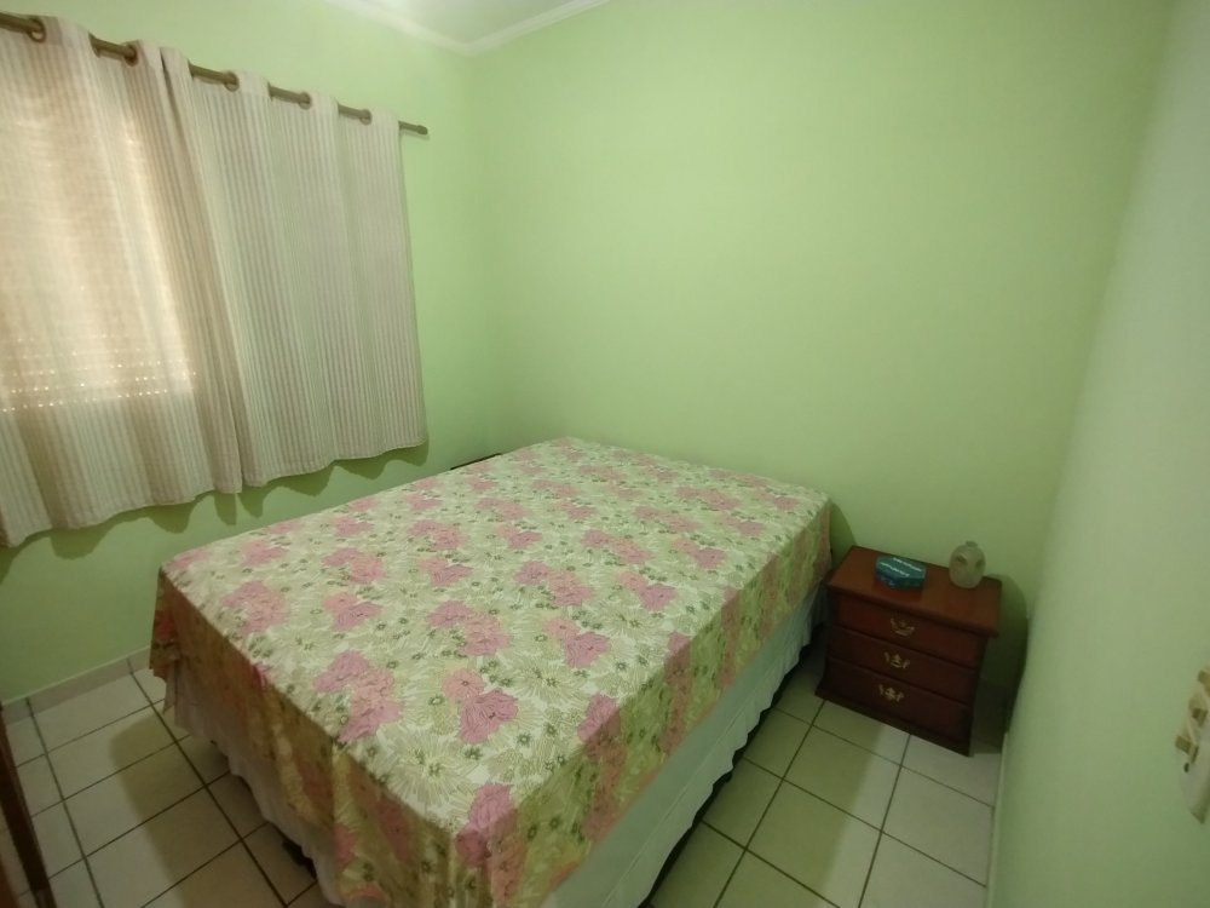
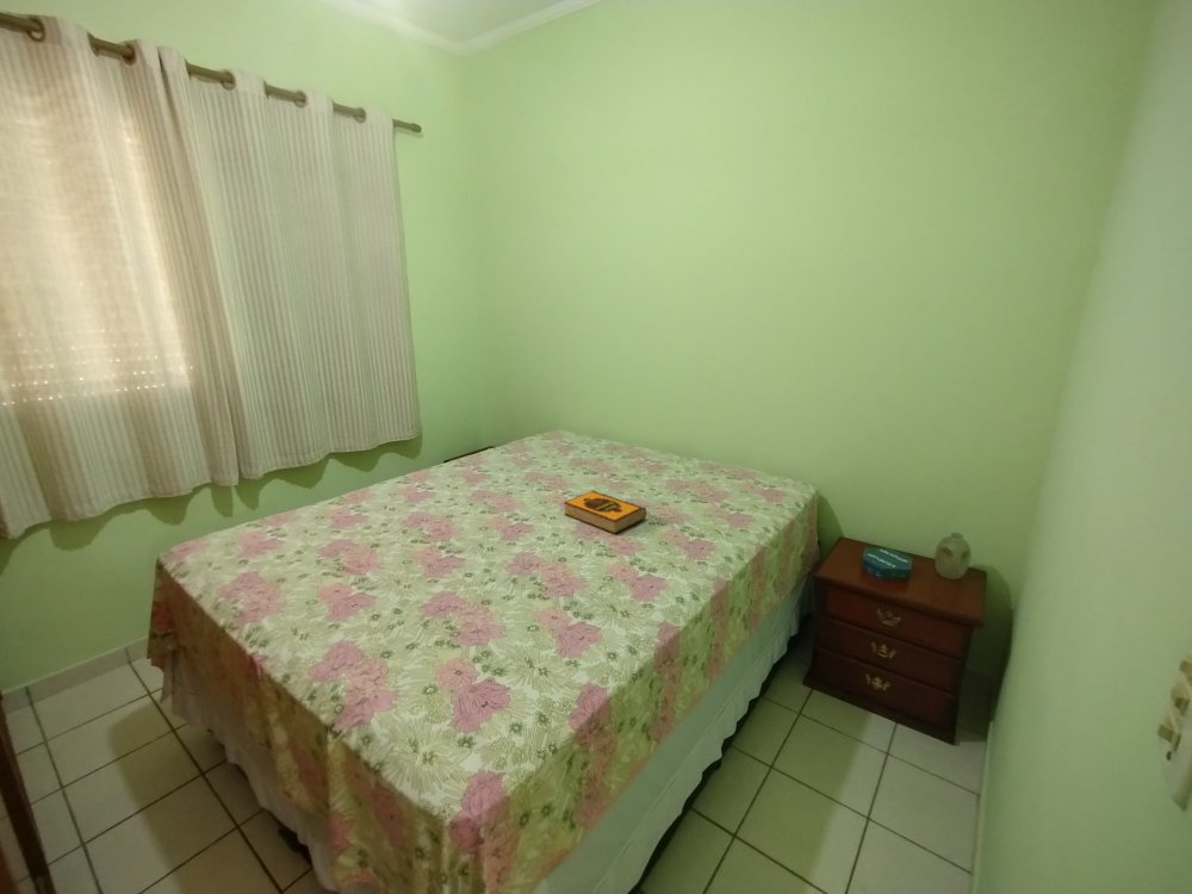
+ hardback book [563,490,647,535]
